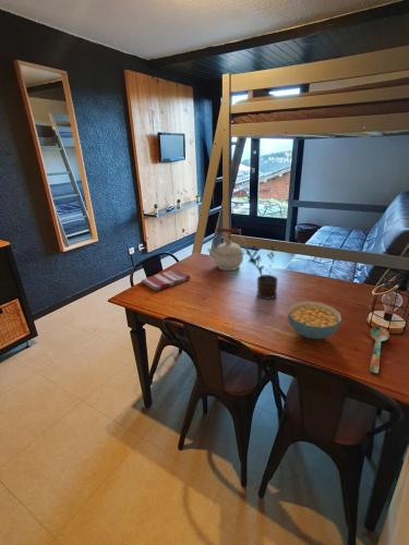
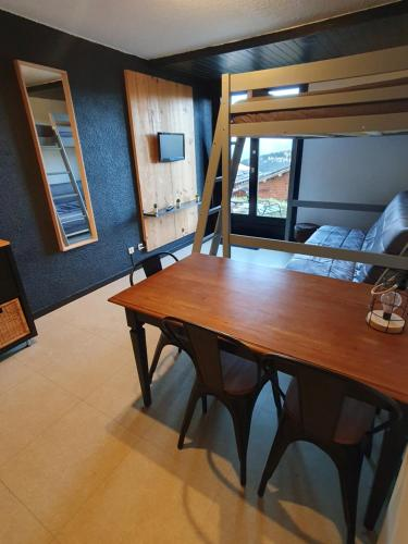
- dish towel [141,267,191,292]
- potted plant [244,245,279,300]
- spoon [369,326,390,374]
- kettle [206,227,248,271]
- cereal bowl [287,300,342,340]
